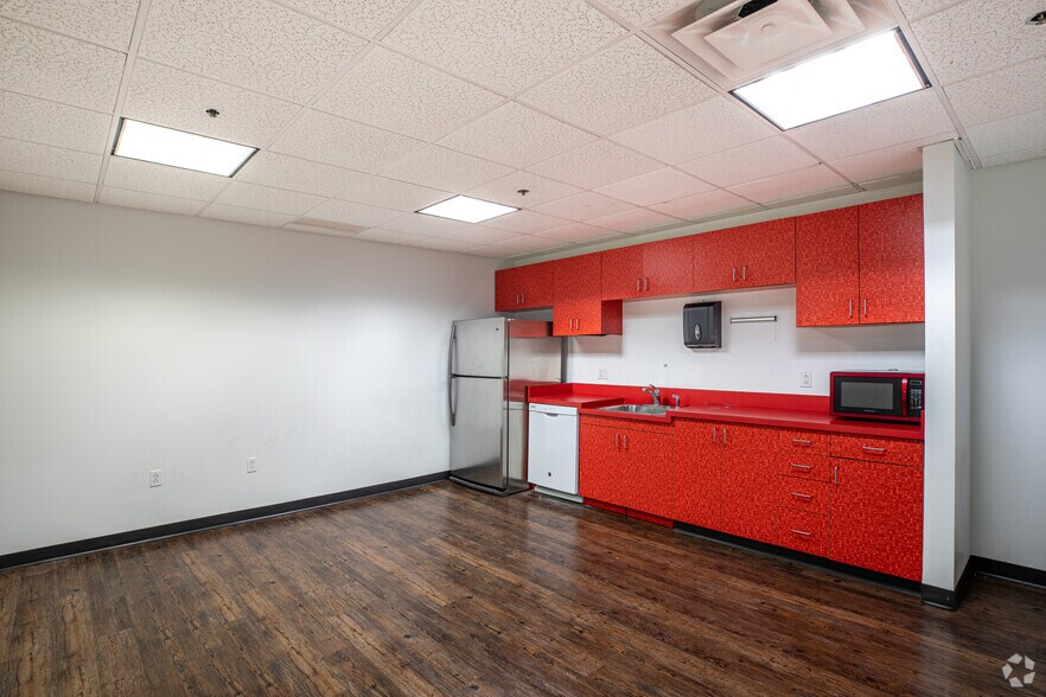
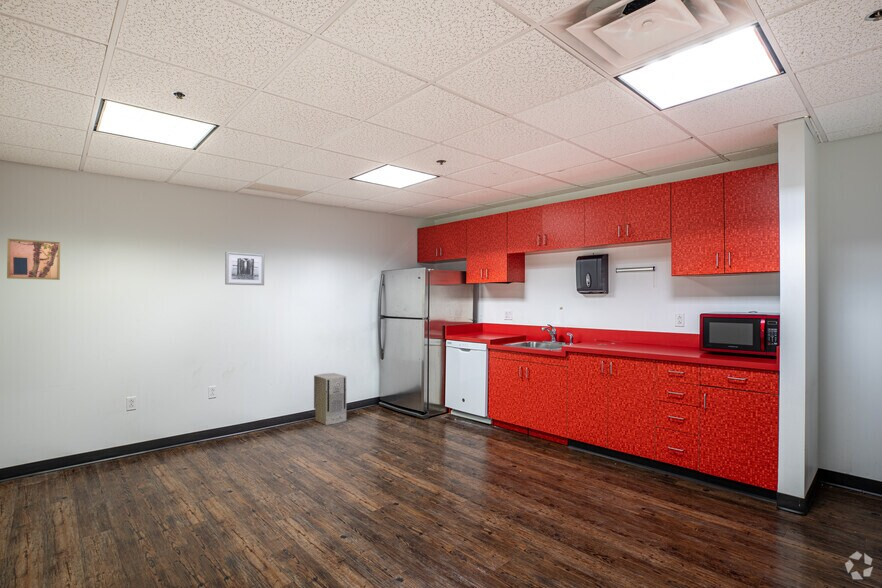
+ wall art [224,251,265,286]
+ air purifier [313,372,347,426]
+ wall art [6,238,61,281]
